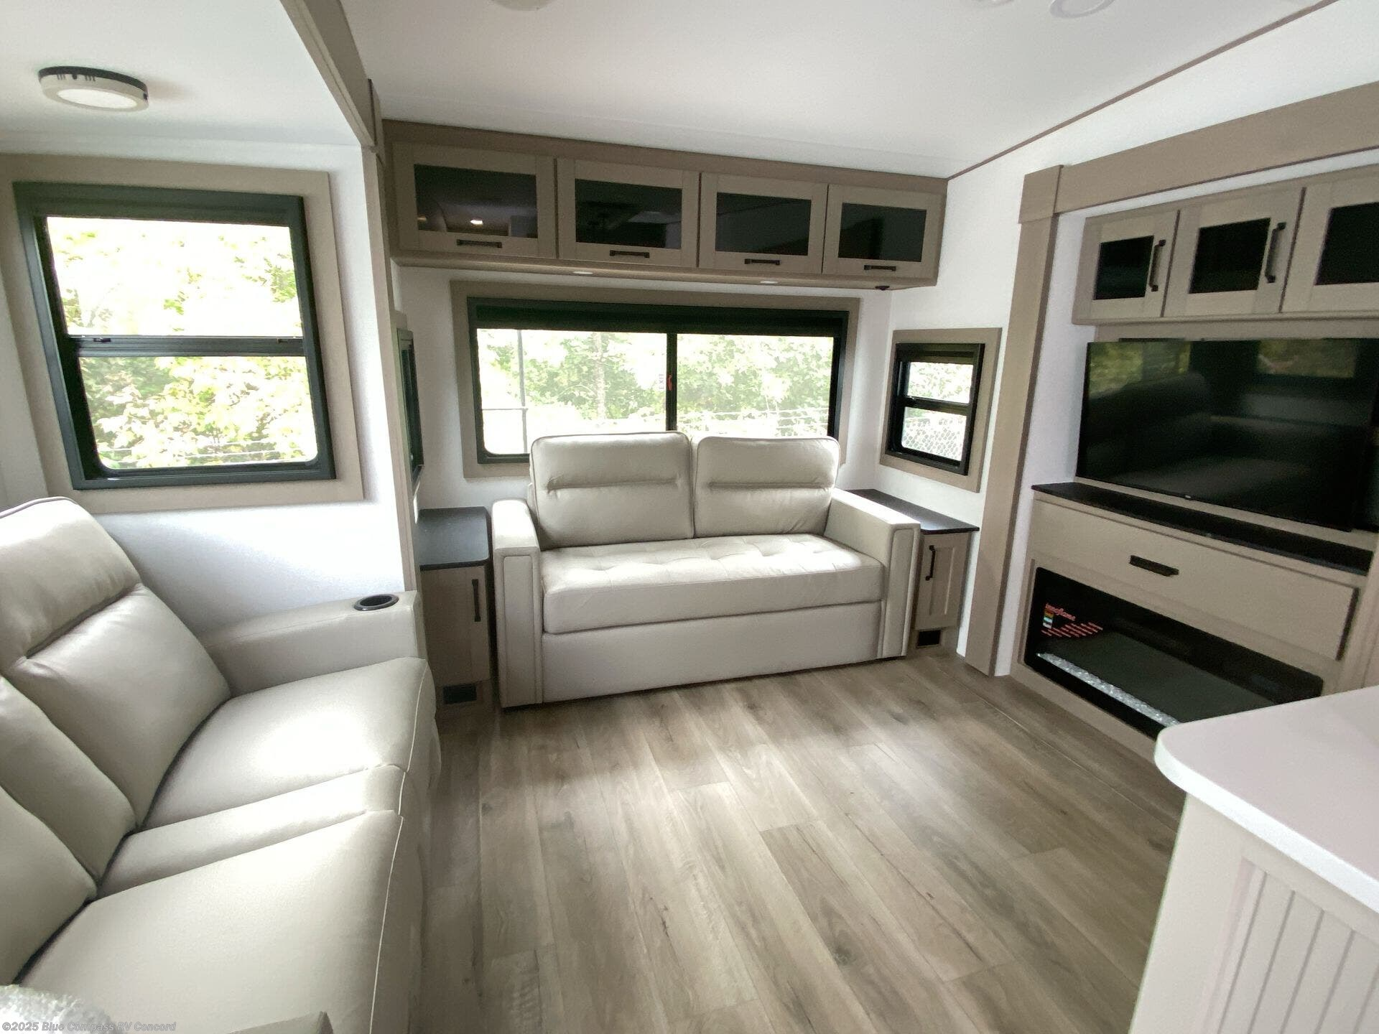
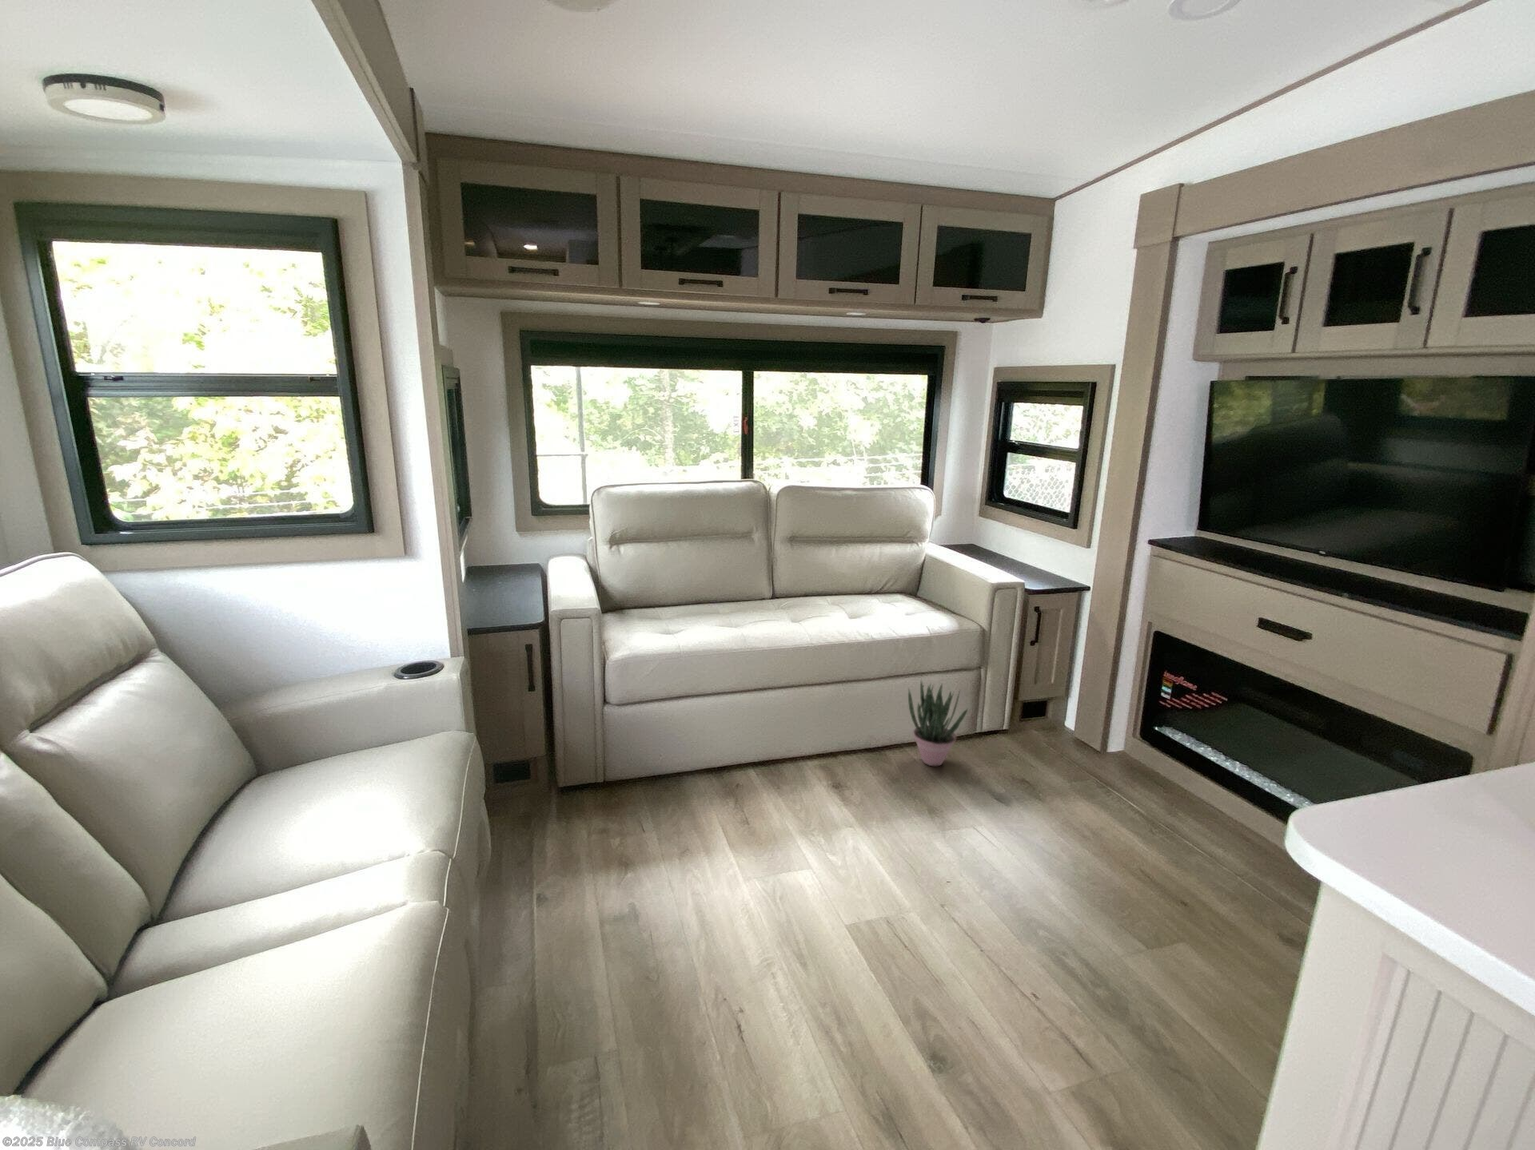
+ potted plant [908,679,969,767]
